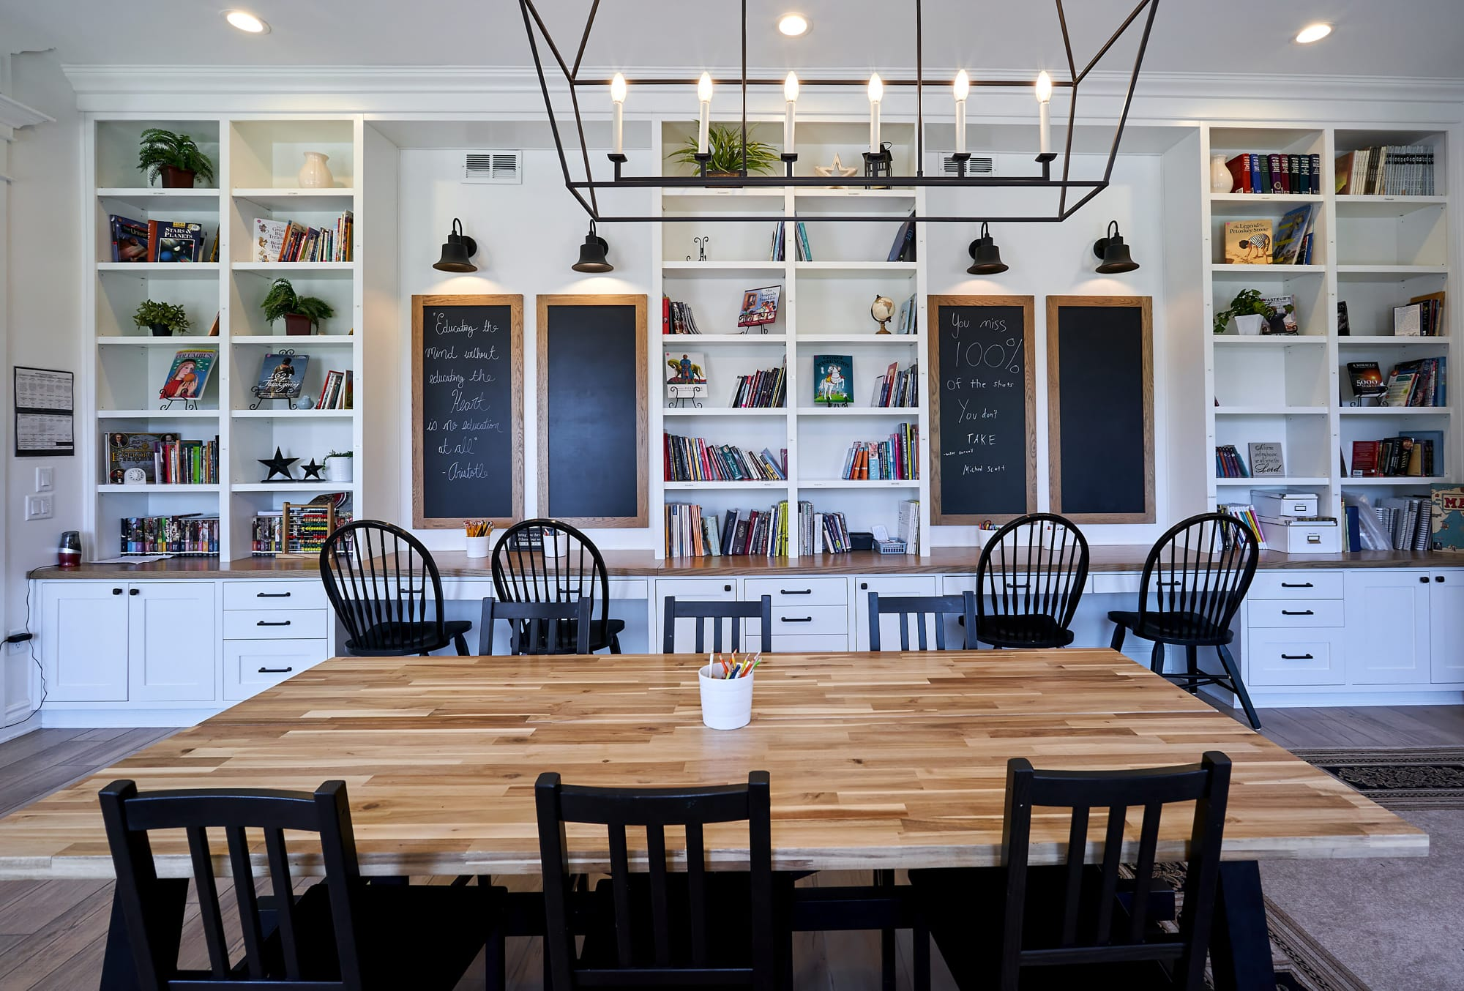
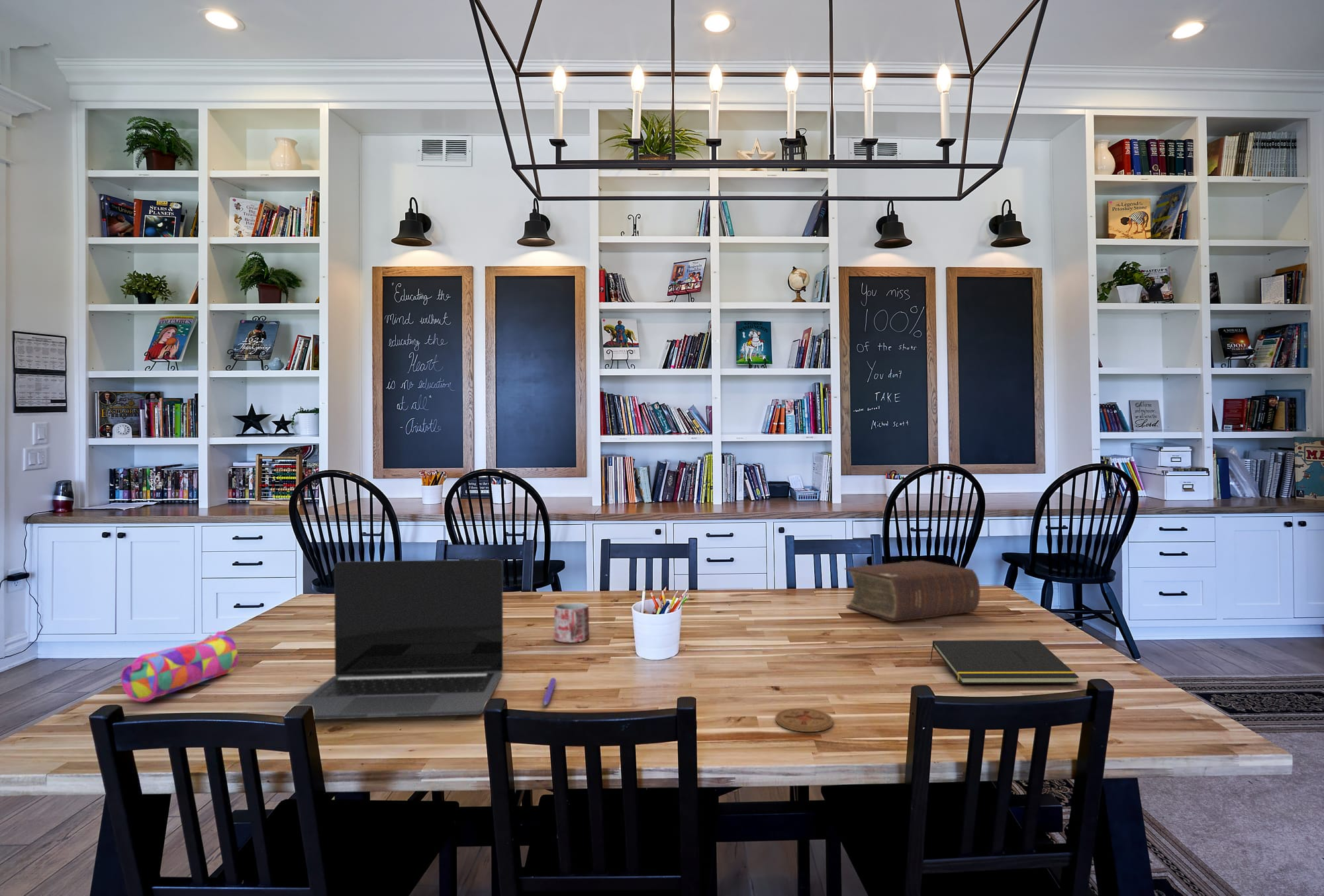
+ bible [843,560,981,622]
+ pencil case [120,630,239,703]
+ mug [553,602,590,643]
+ pen [542,677,557,706]
+ coaster [775,707,833,733]
+ notepad [929,639,1080,684]
+ laptop [283,559,504,720]
